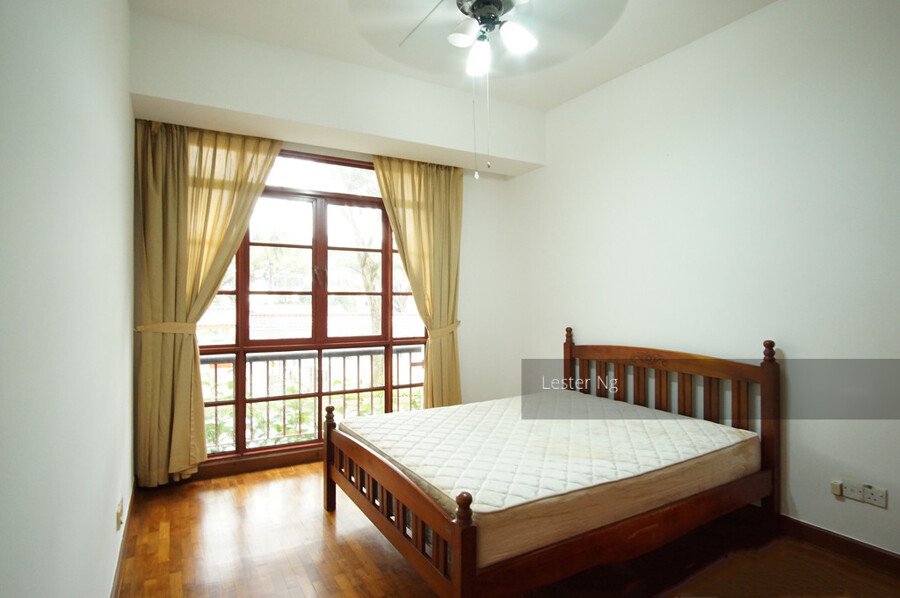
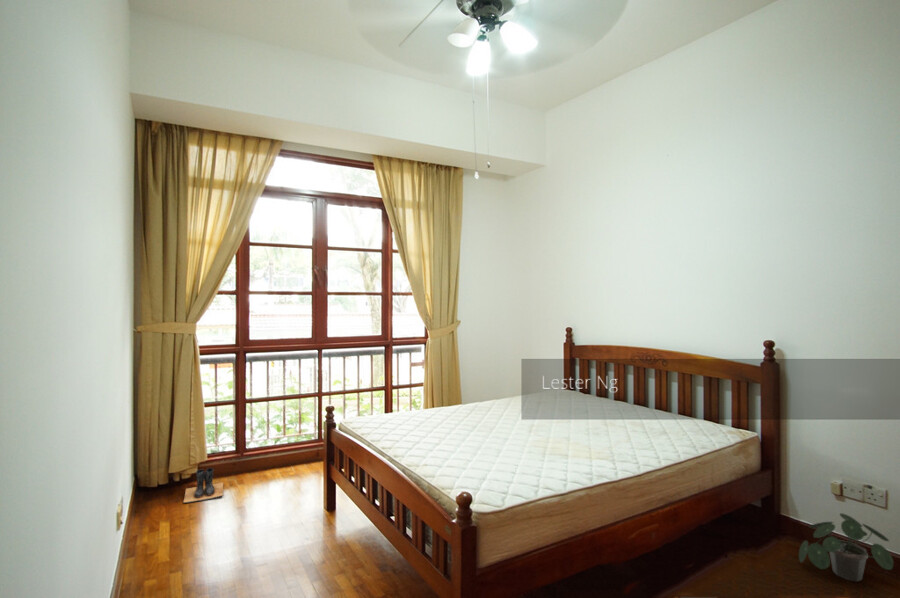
+ potted plant [798,512,894,582]
+ boots [182,467,224,504]
